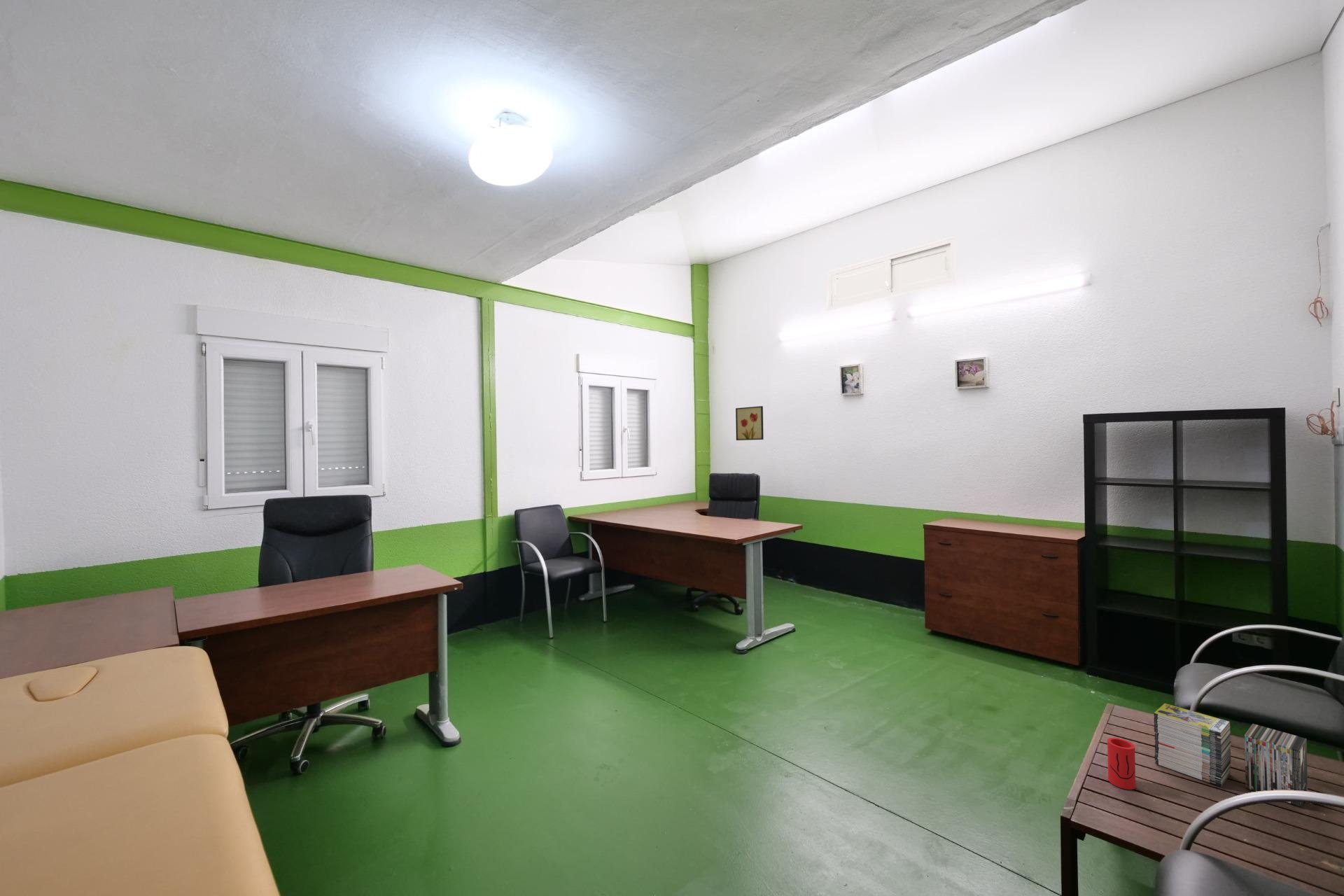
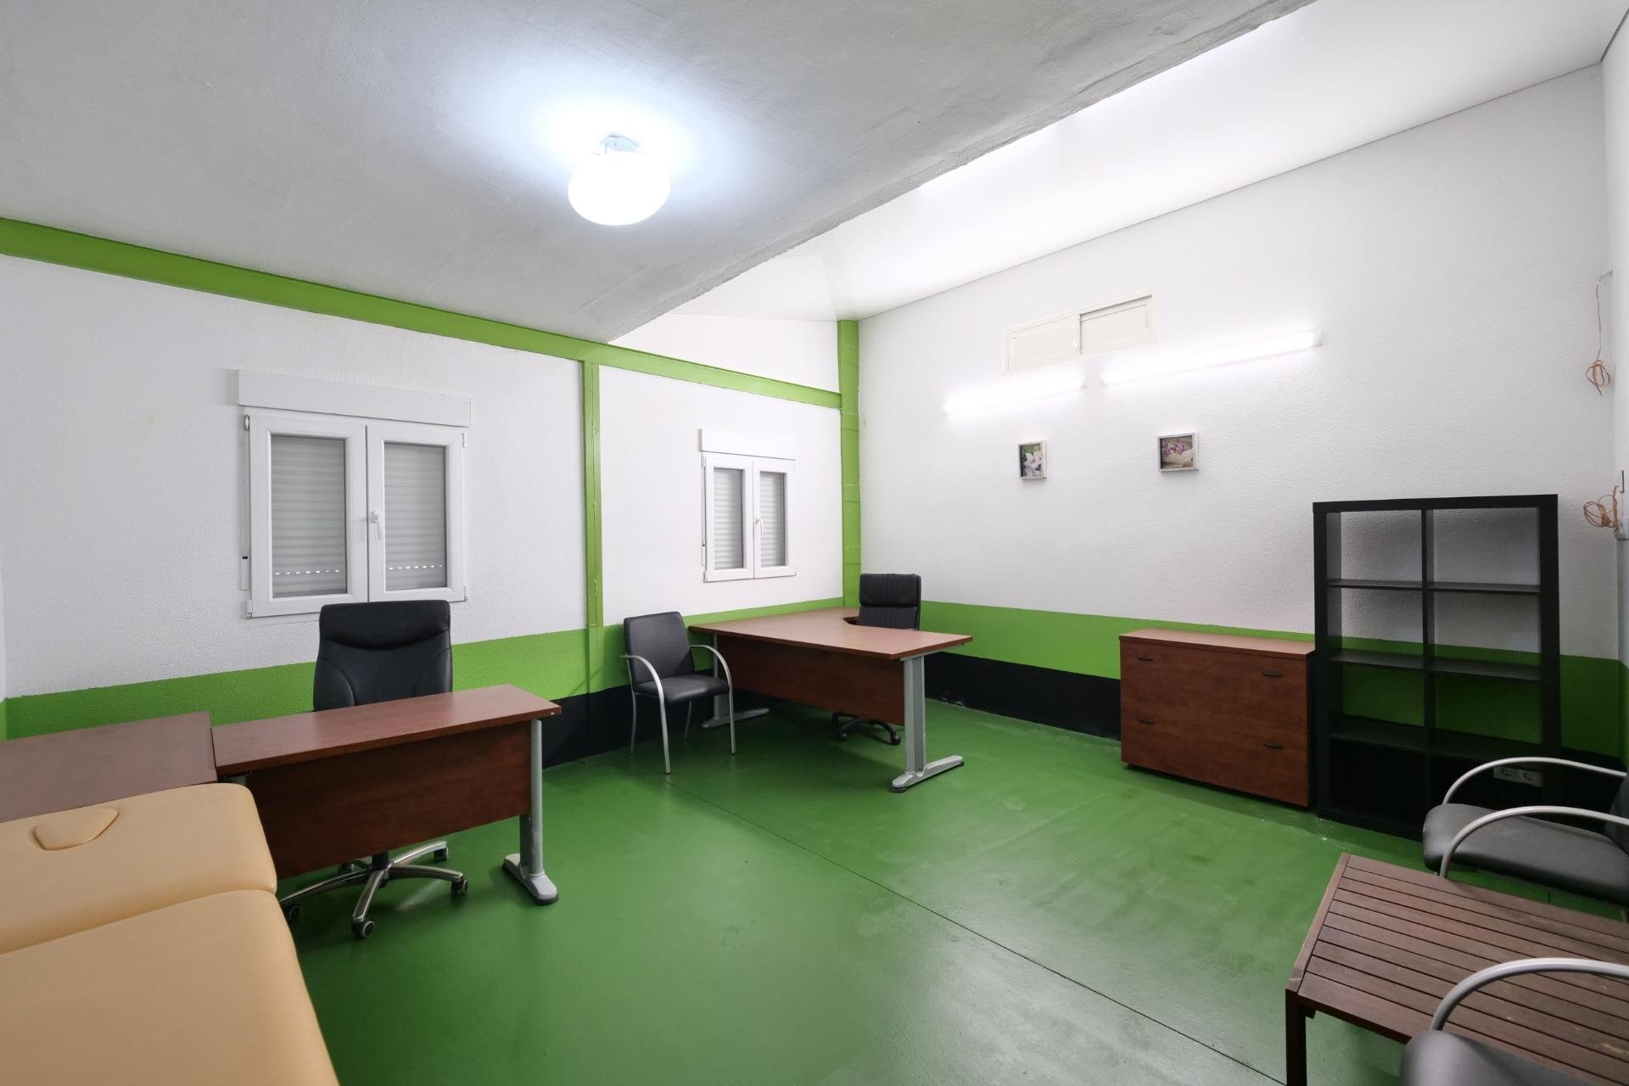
- cup [1107,737,1137,790]
- wall art [735,405,764,441]
- magazine [1153,703,1308,808]
